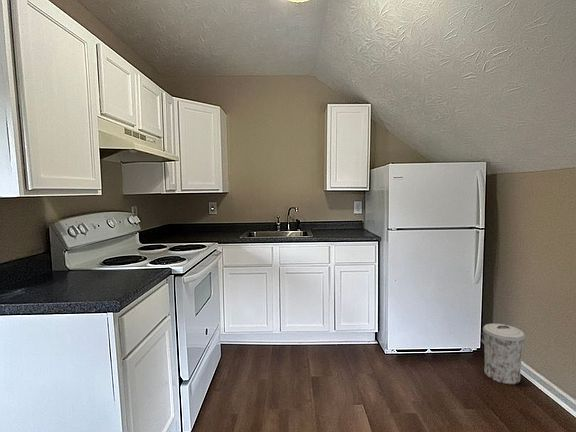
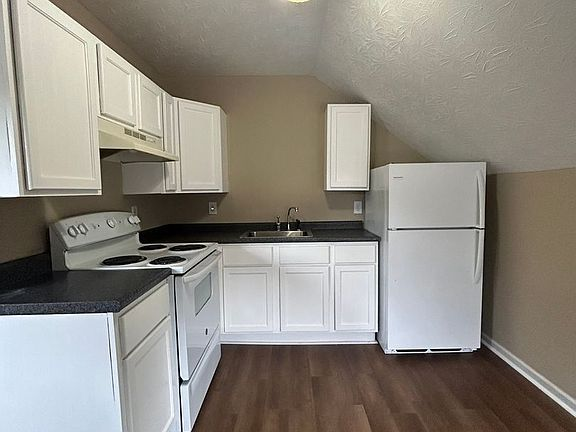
- trash can [482,323,526,385]
